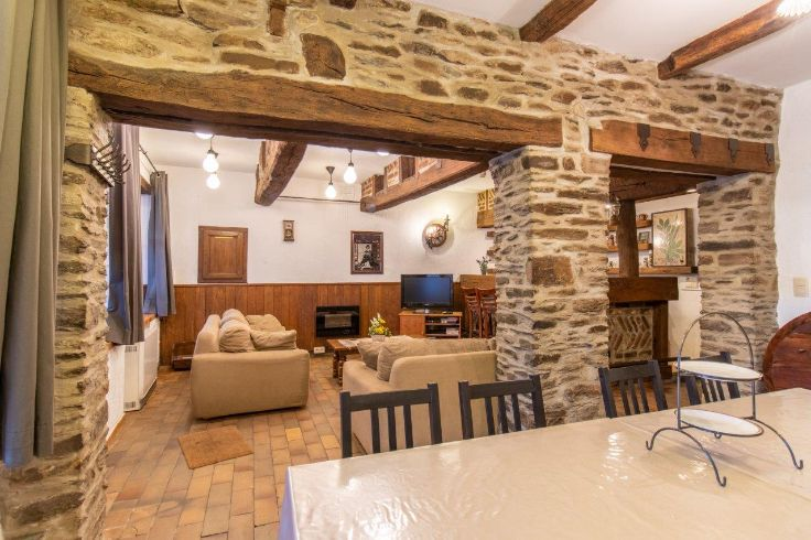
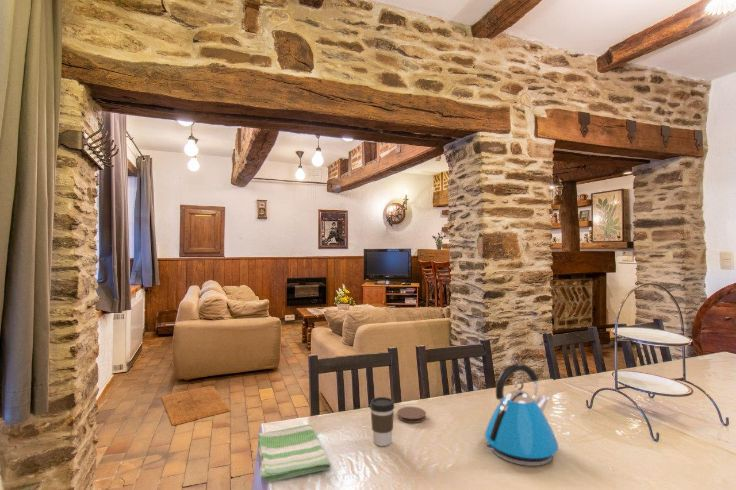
+ dish towel [257,423,332,483]
+ coffee cup [369,396,395,447]
+ coaster [396,406,427,424]
+ kettle [484,362,559,467]
